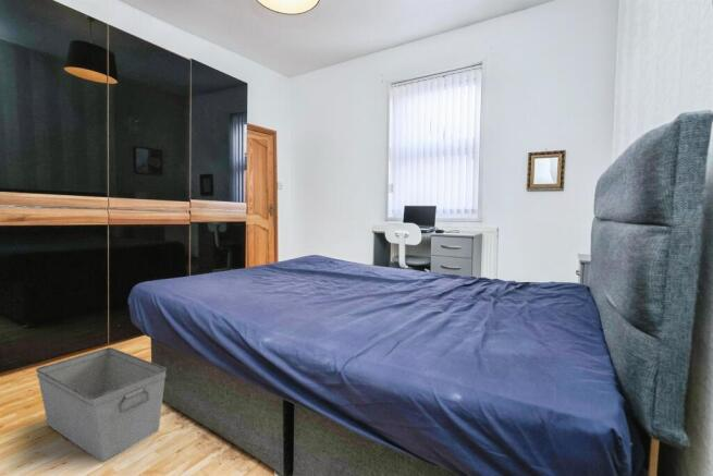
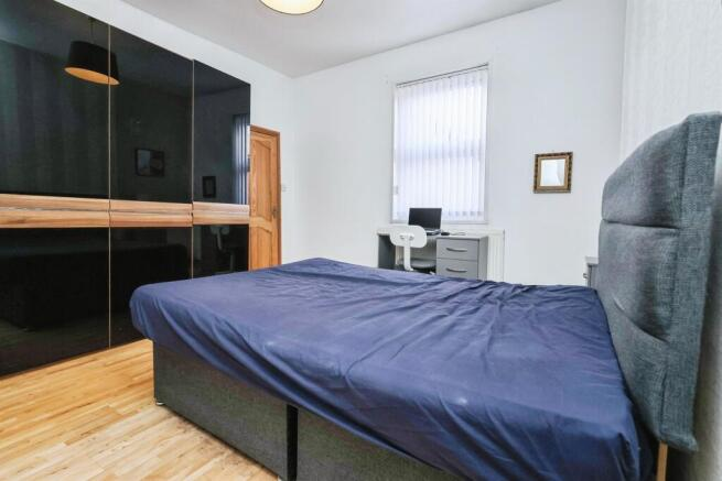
- storage bin [35,346,168,463]
